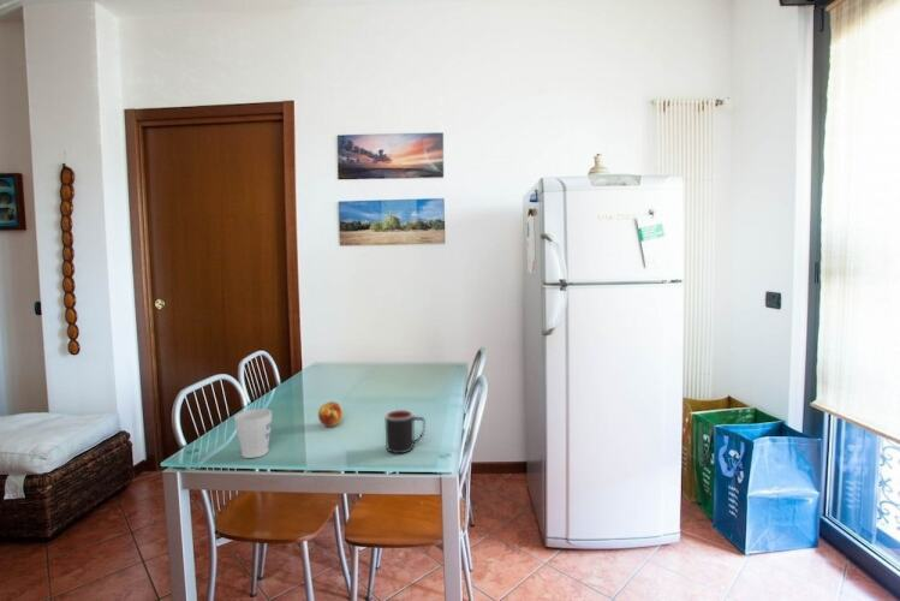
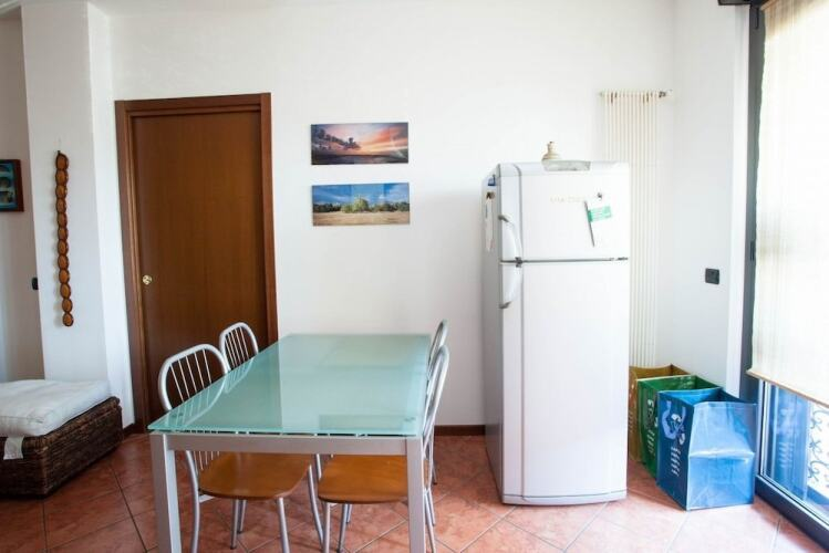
- mug [233,407,273,459]
- mug [383,409,427,454]
- fruit [317,400,344,428]
